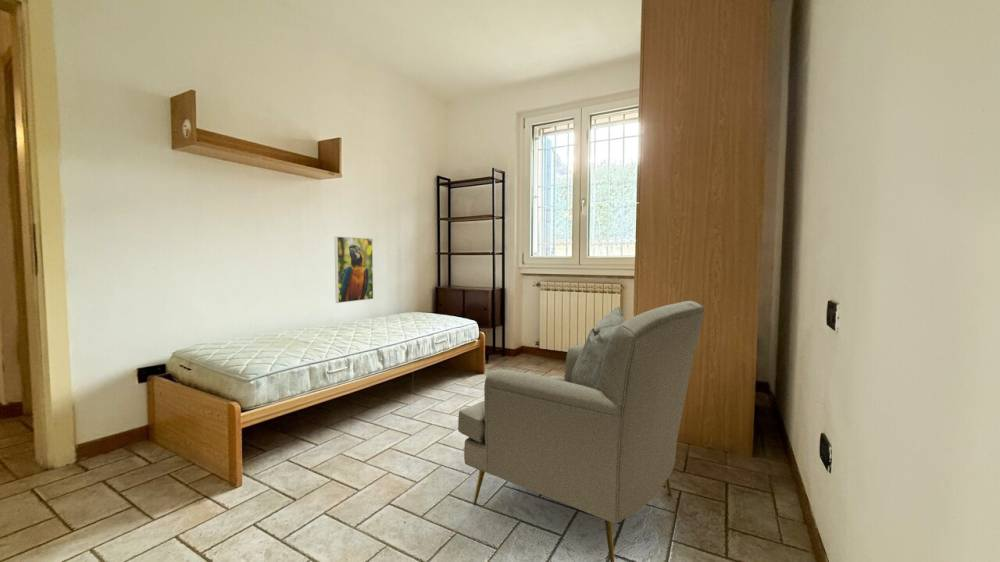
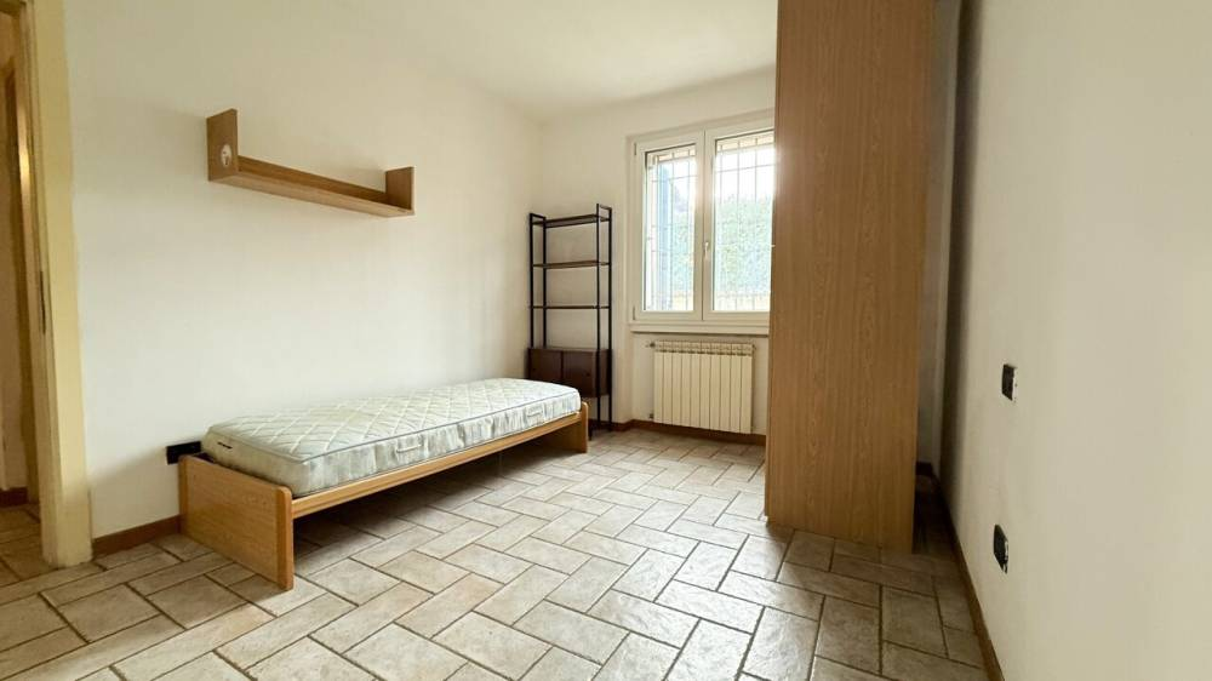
- armchair [457,300,705,562]
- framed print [334,236,374,304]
